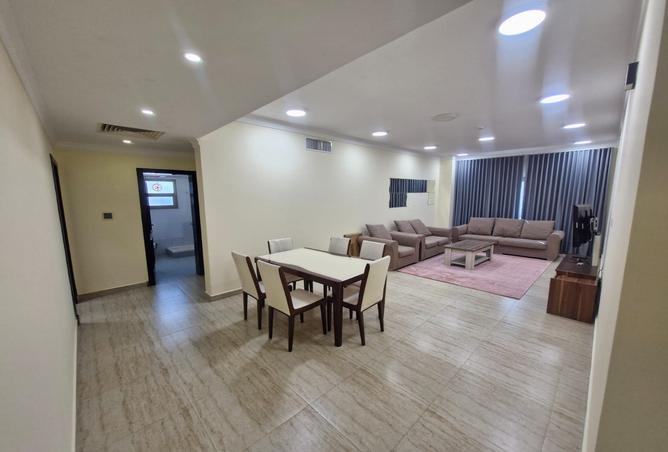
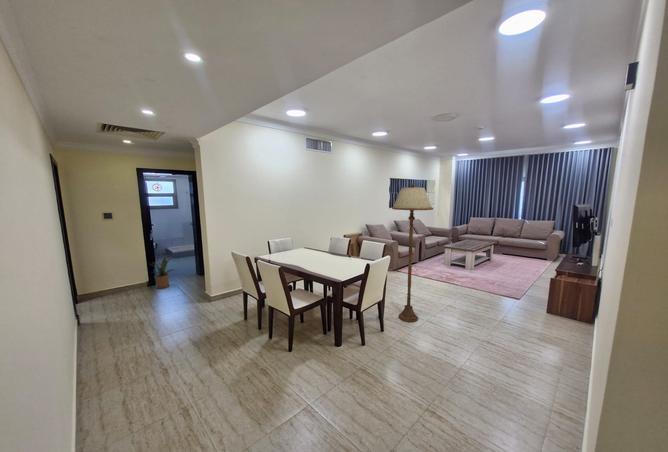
+ house plant [149,253,177,290]
+ floor lamp [391,183,434,323]
